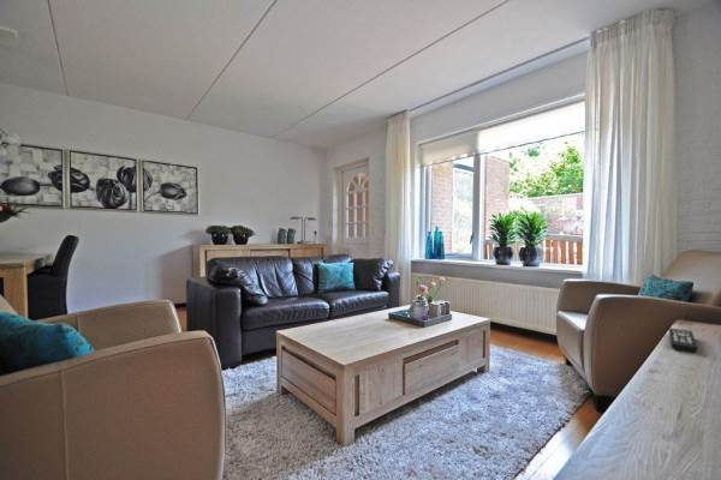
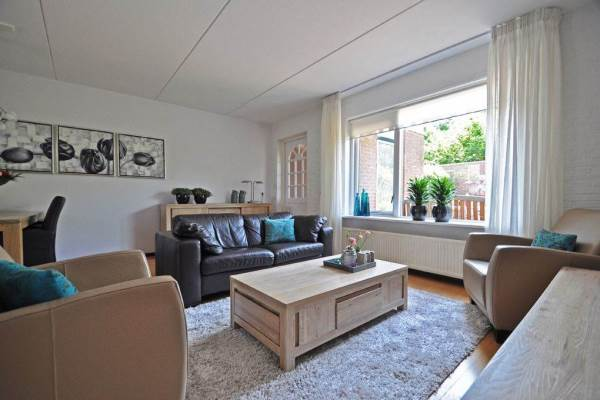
- remote control [668,328,699,354]
